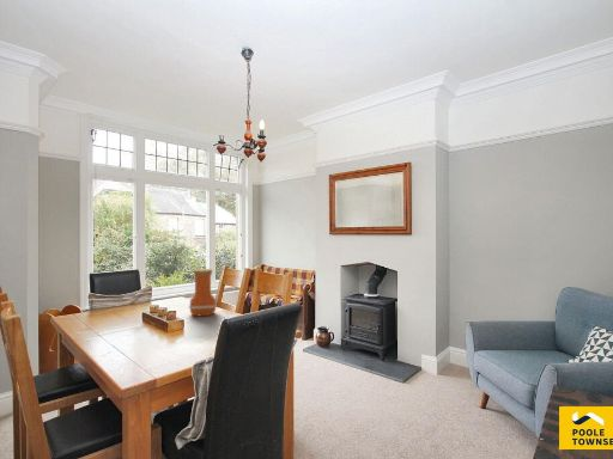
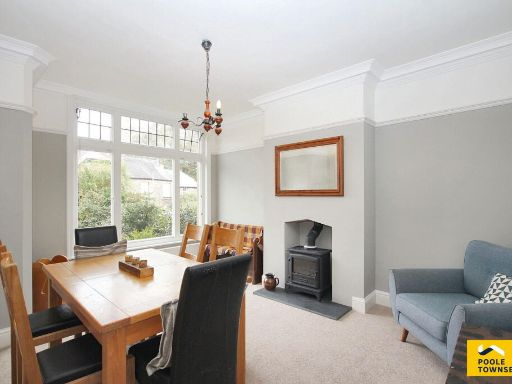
- vase [188,268,218,318]
